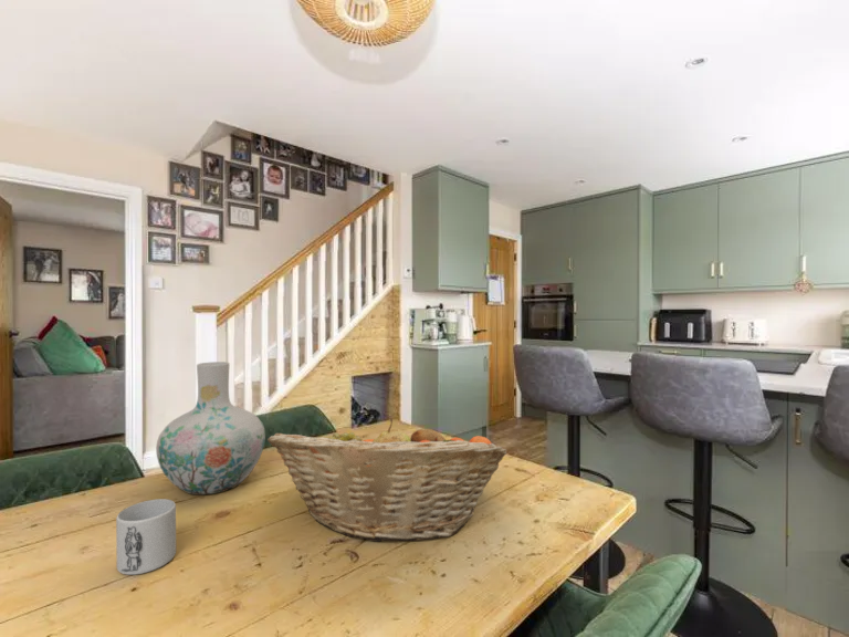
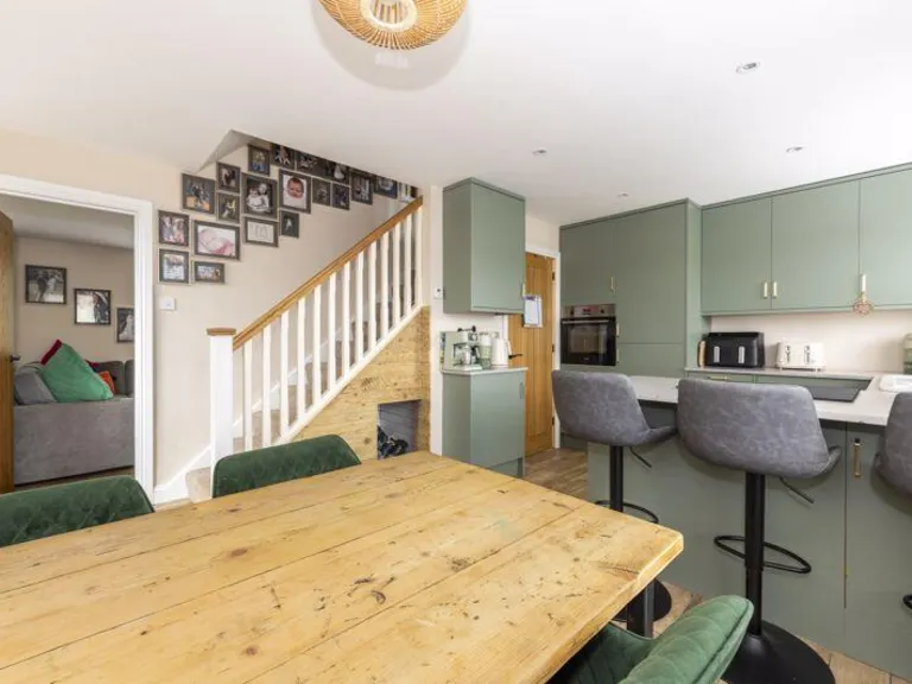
- vase [155,361,266,497]
- fruit basket [266,418,507,543]
- mug [115,498,177,576]
